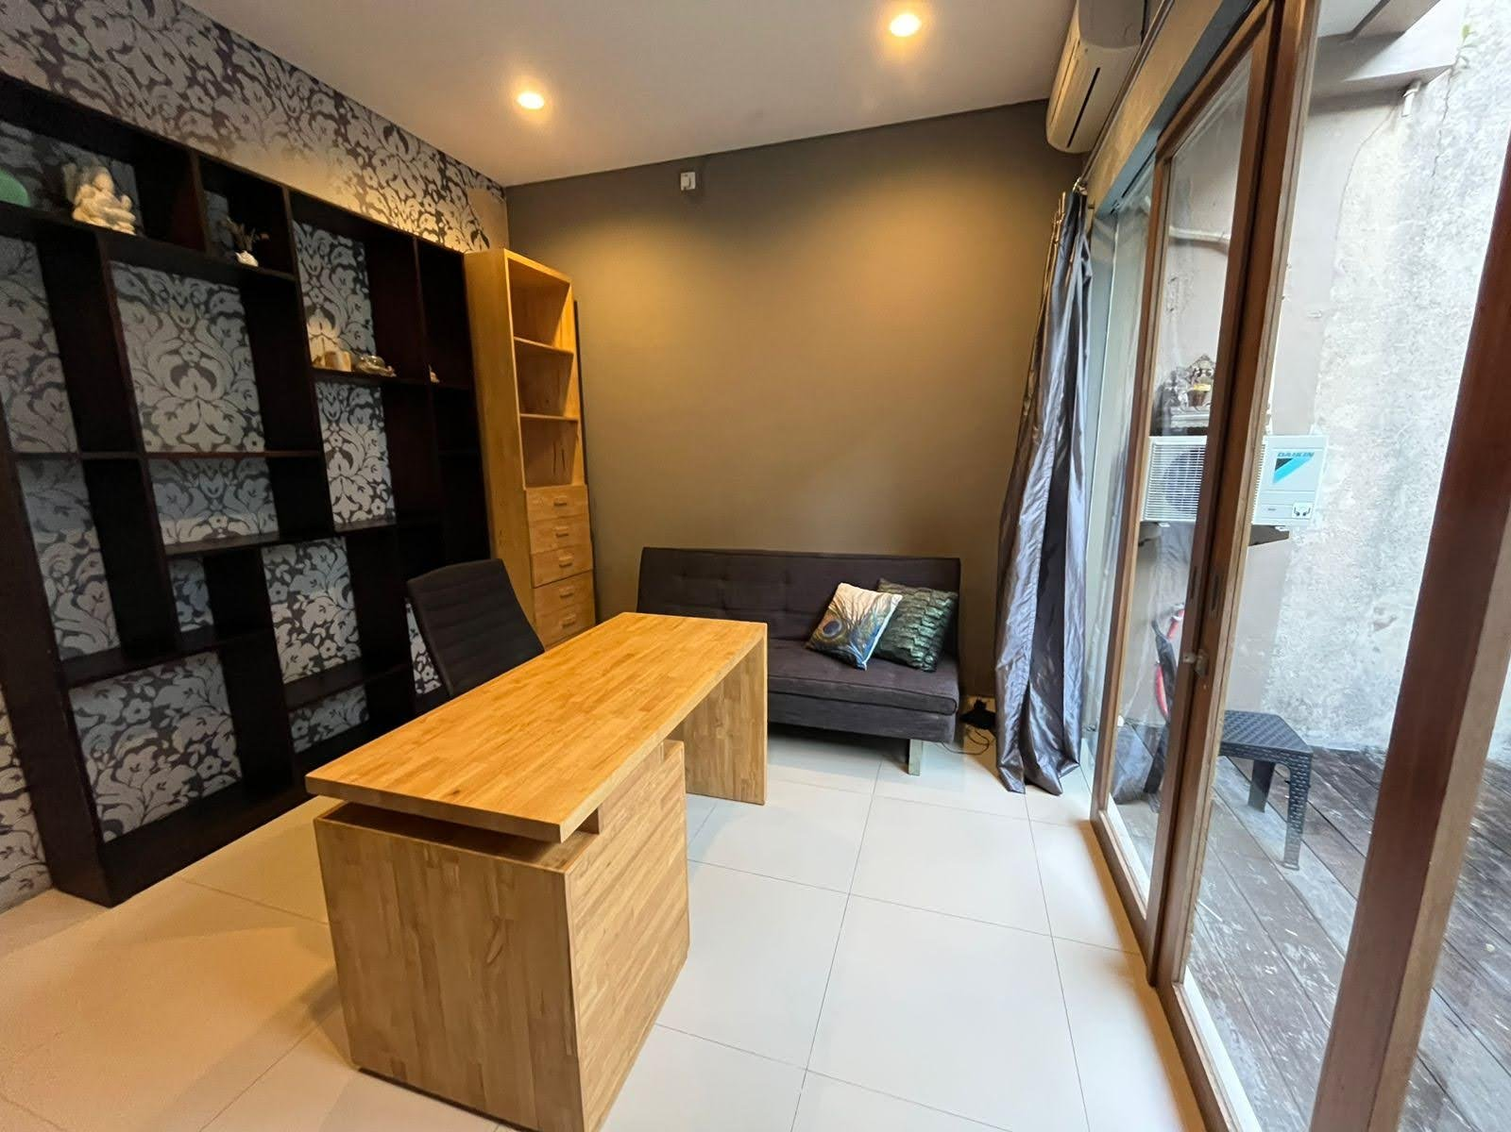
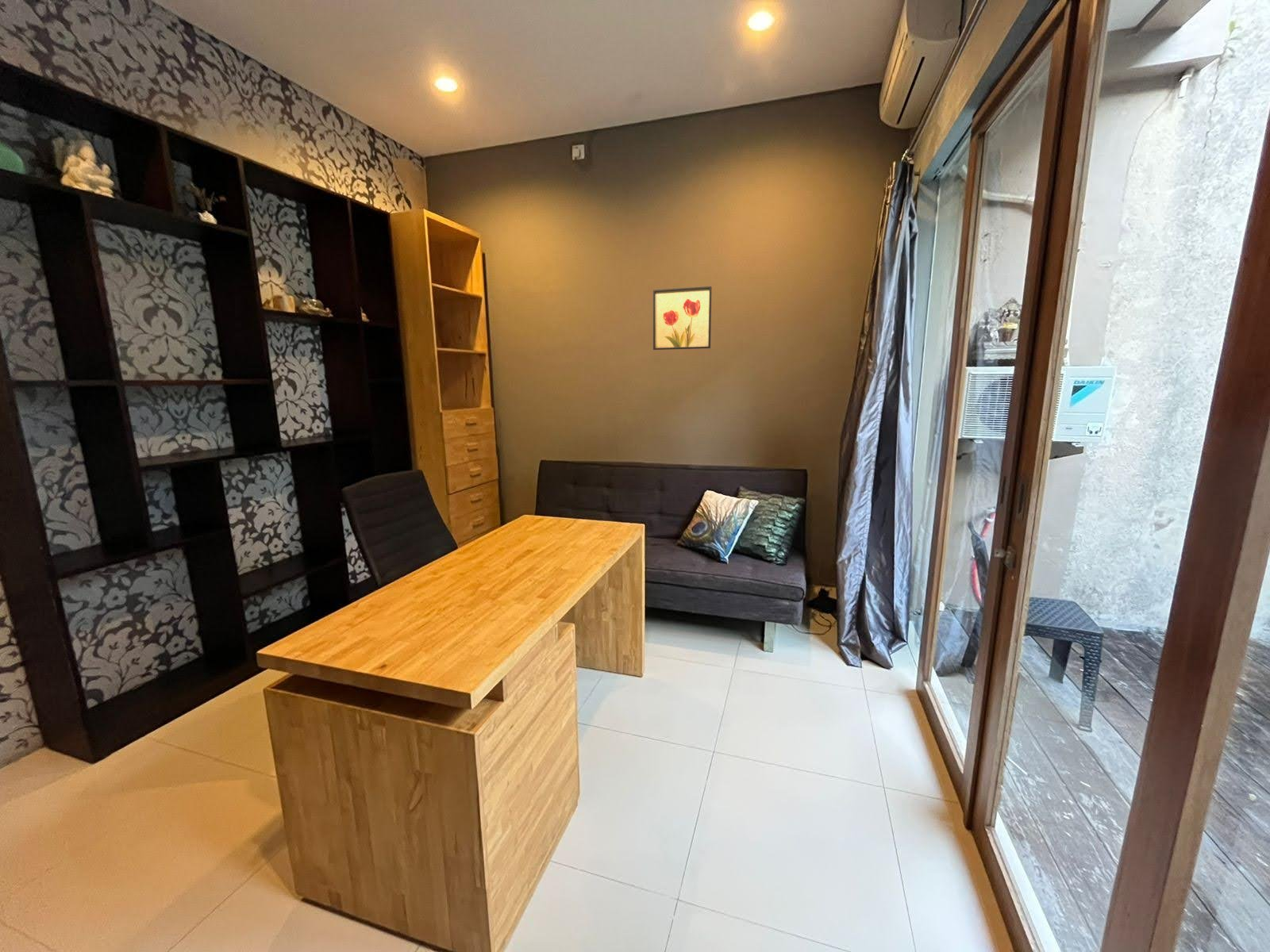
+ wall art [652,286,713,351]
